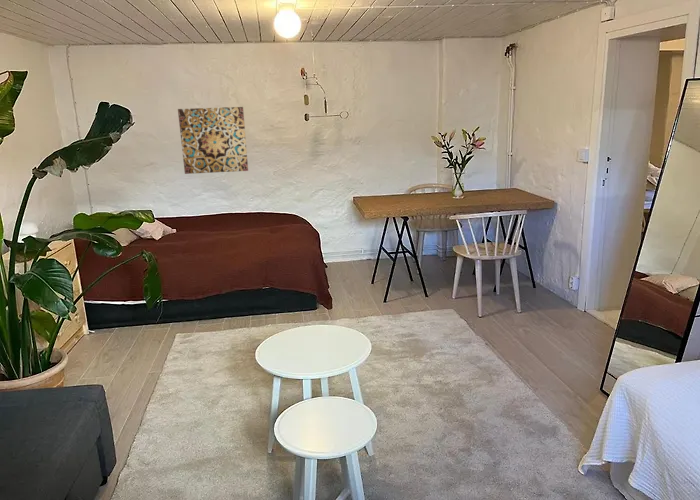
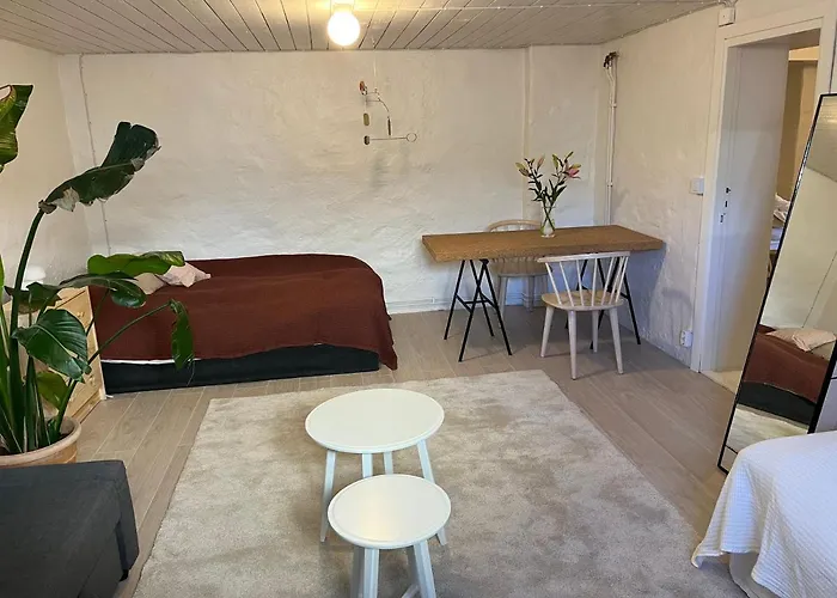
- wall art [177,106,249,175]
